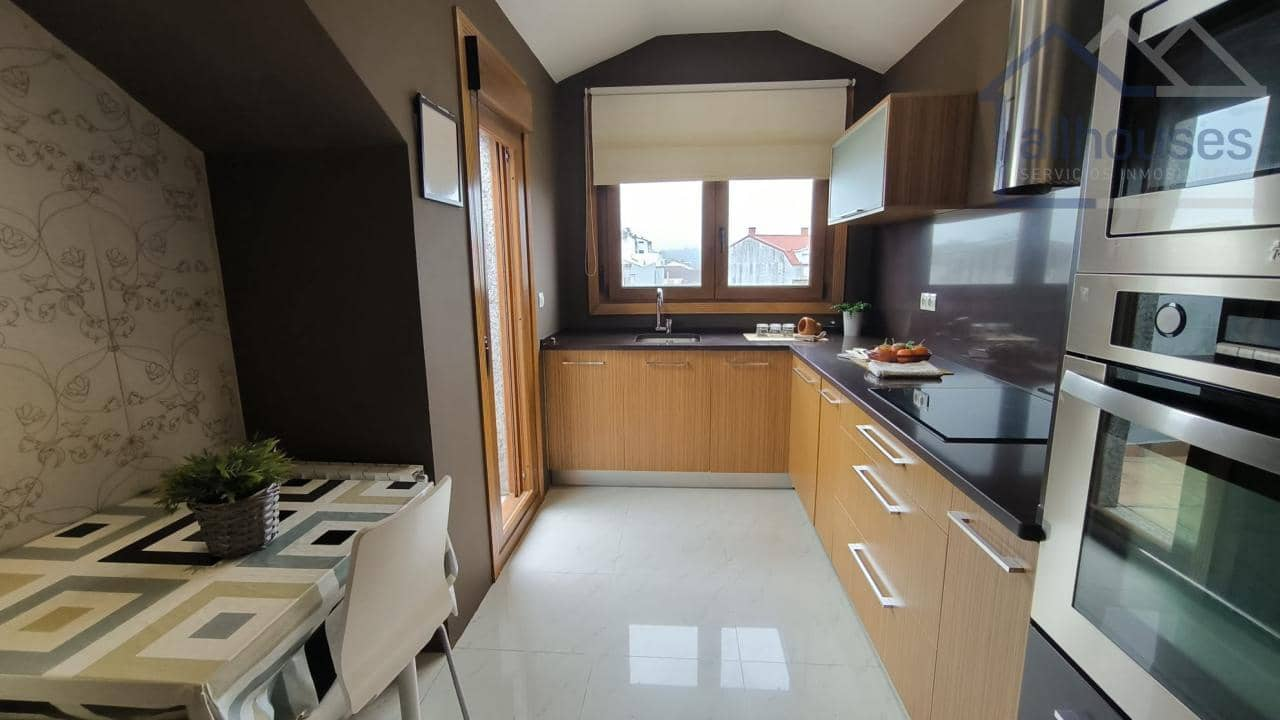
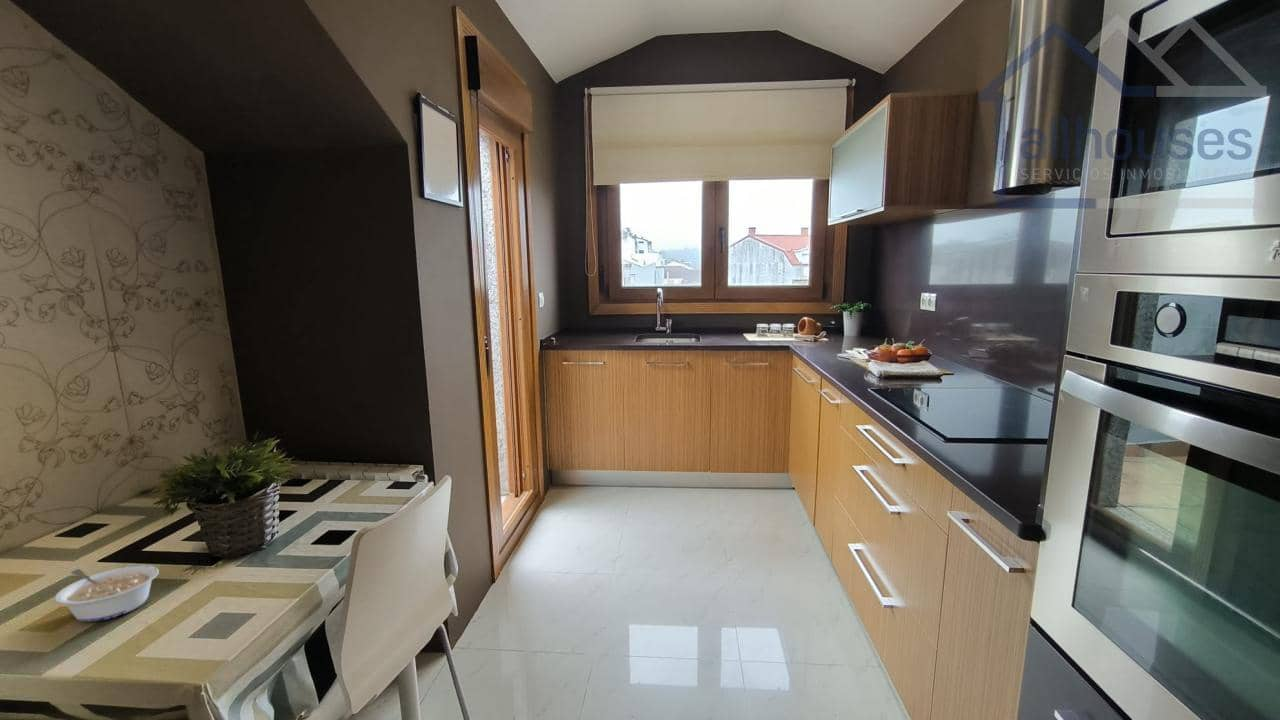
+ legume [54,565,160,623]
